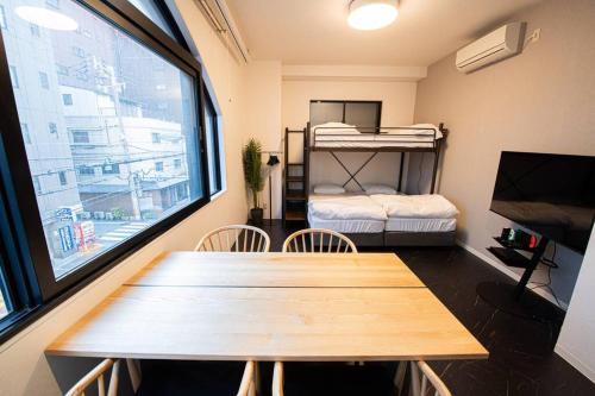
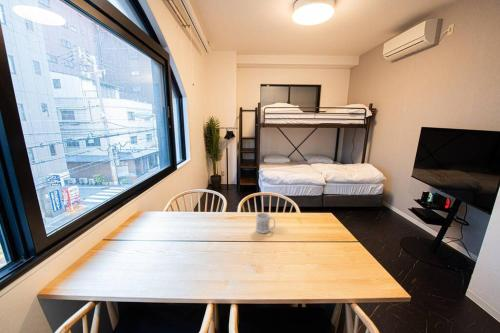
+ mug [255,212,276,234]
